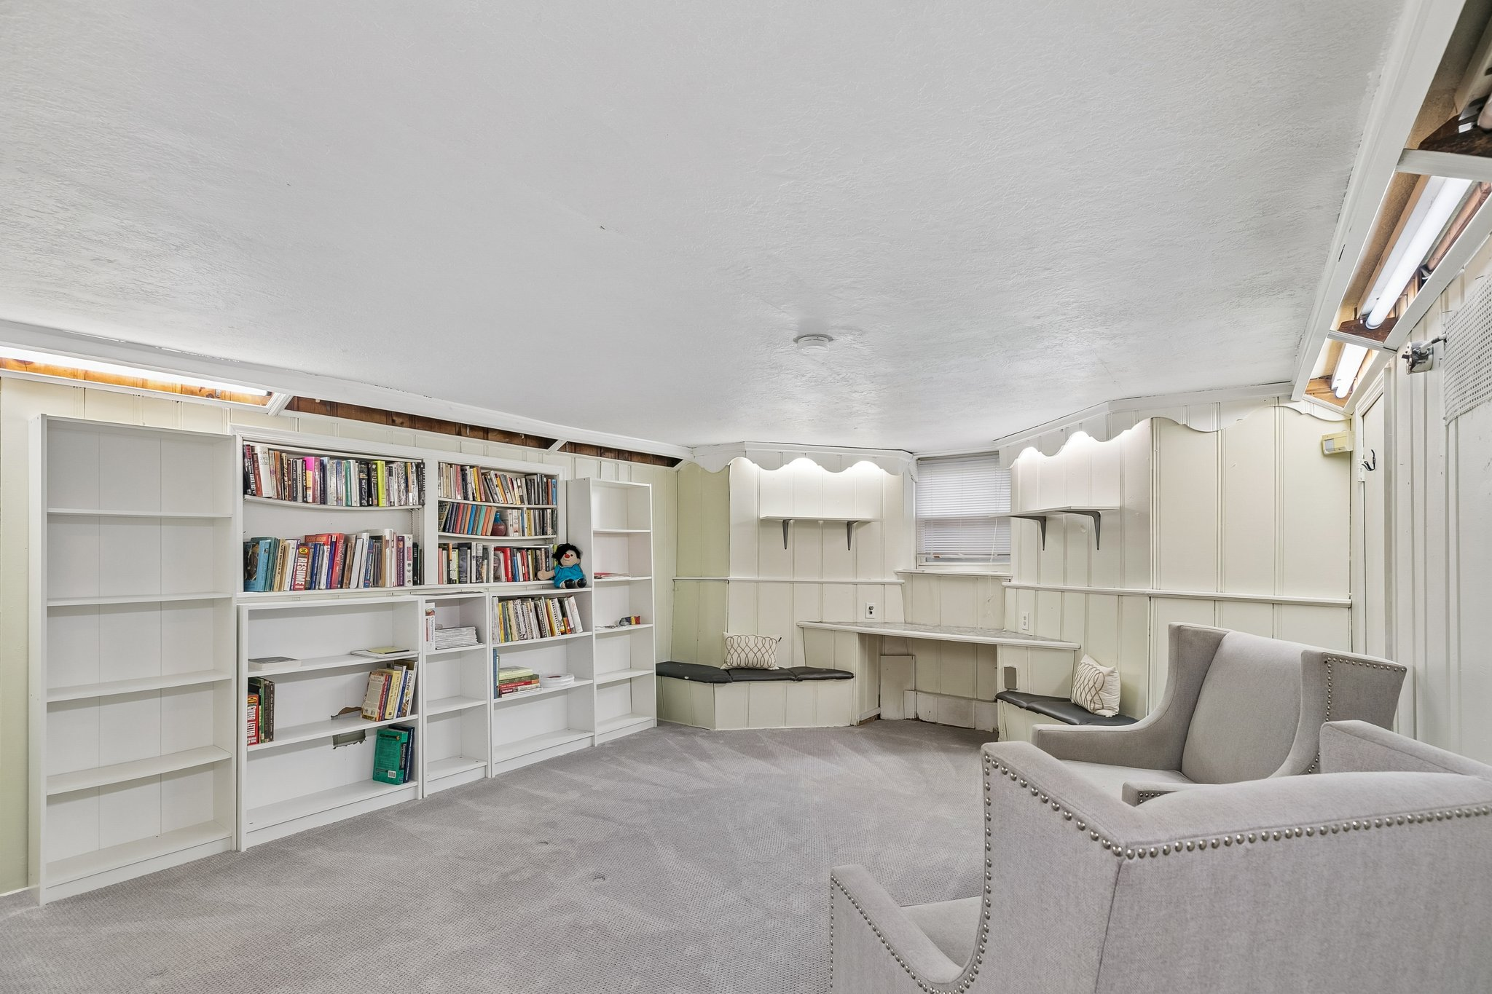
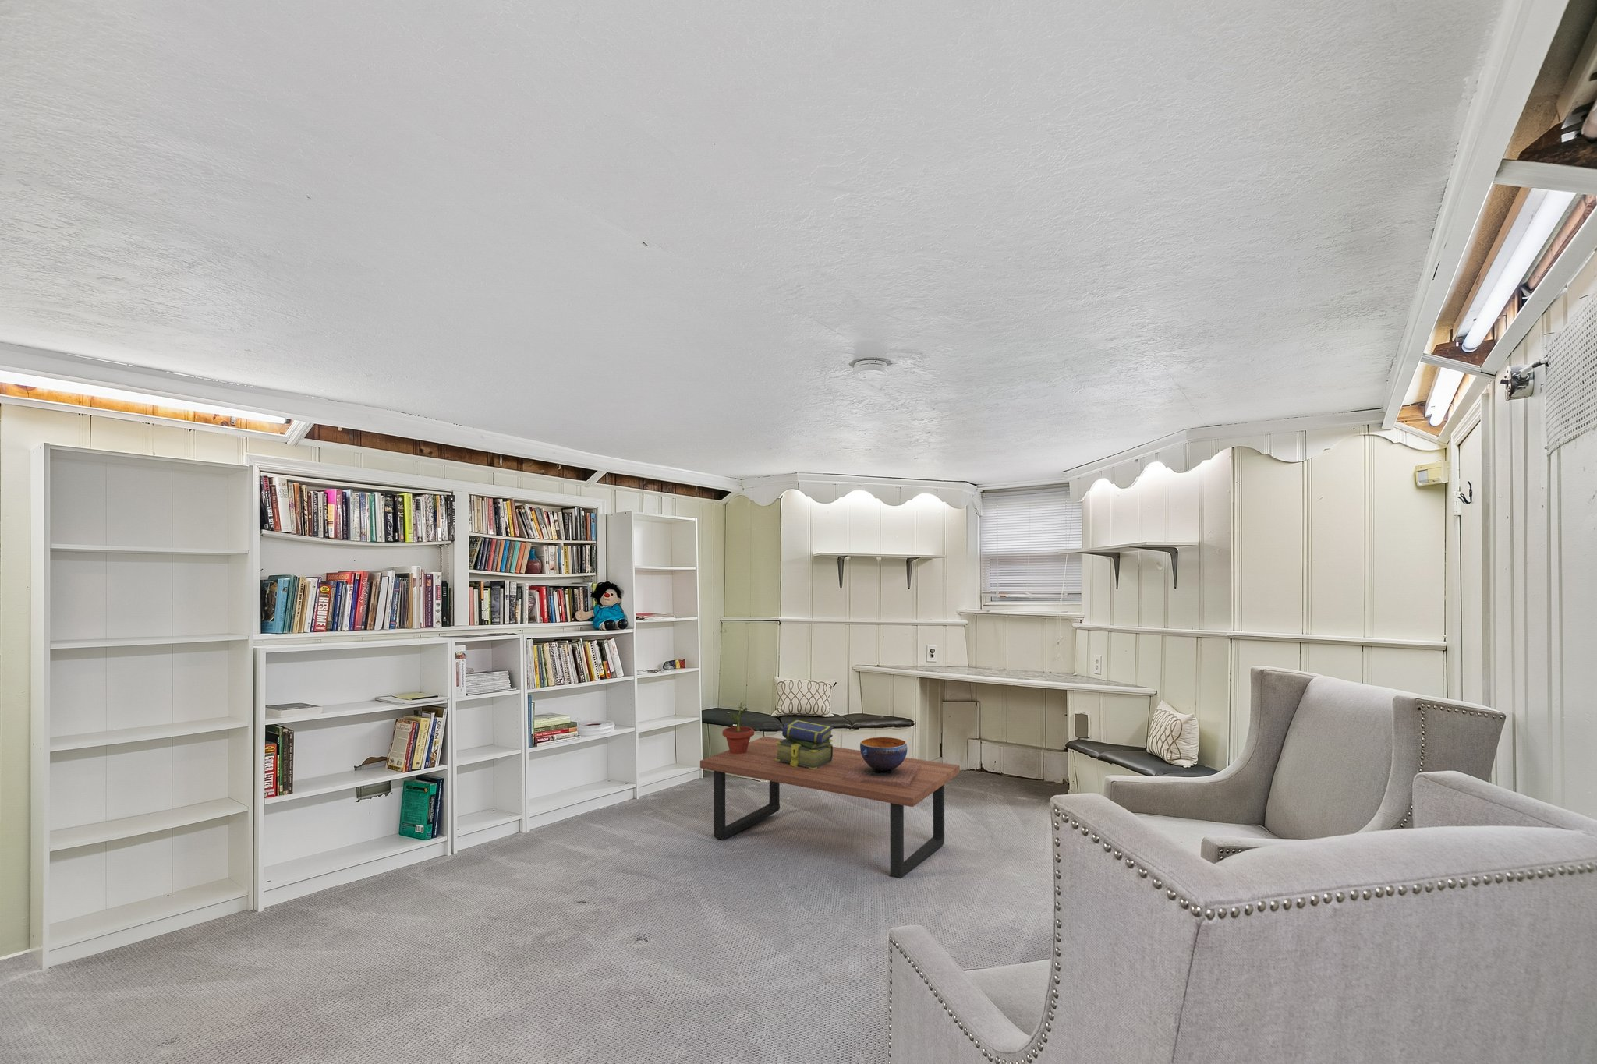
+ stack of books [775,718,835,770]
+ potted plant [721,701,755,754]
+ decorative bowl [844,736,921,787]
+ coffee table [699,736,961,879]
